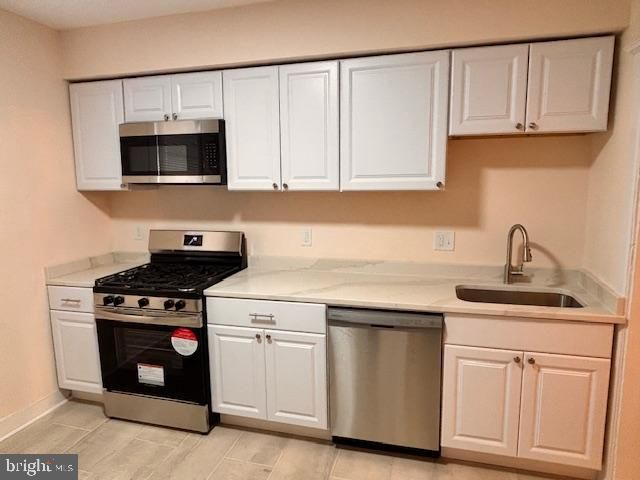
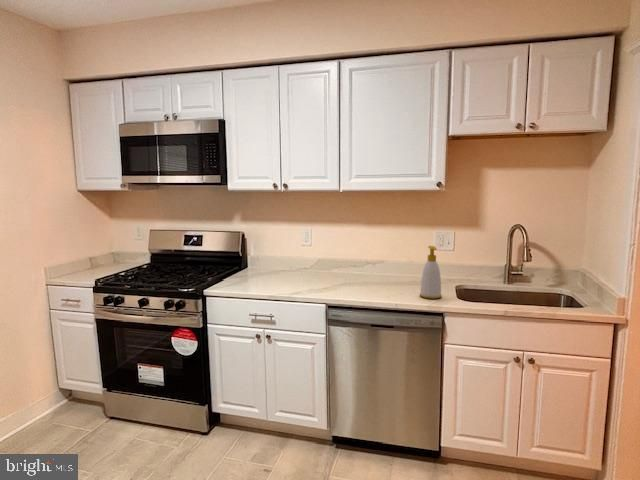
+ soap bottle [419,245,443,300]
